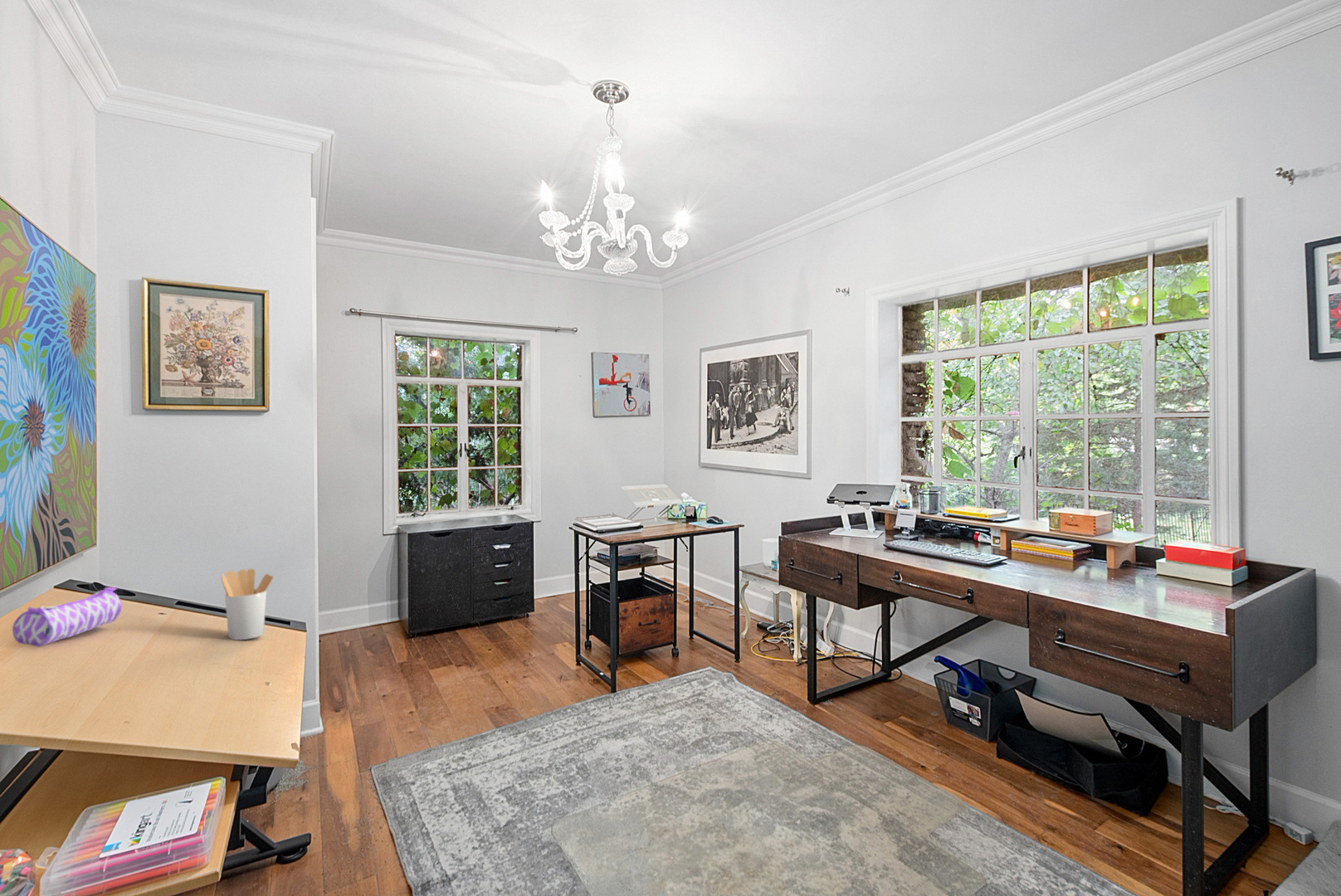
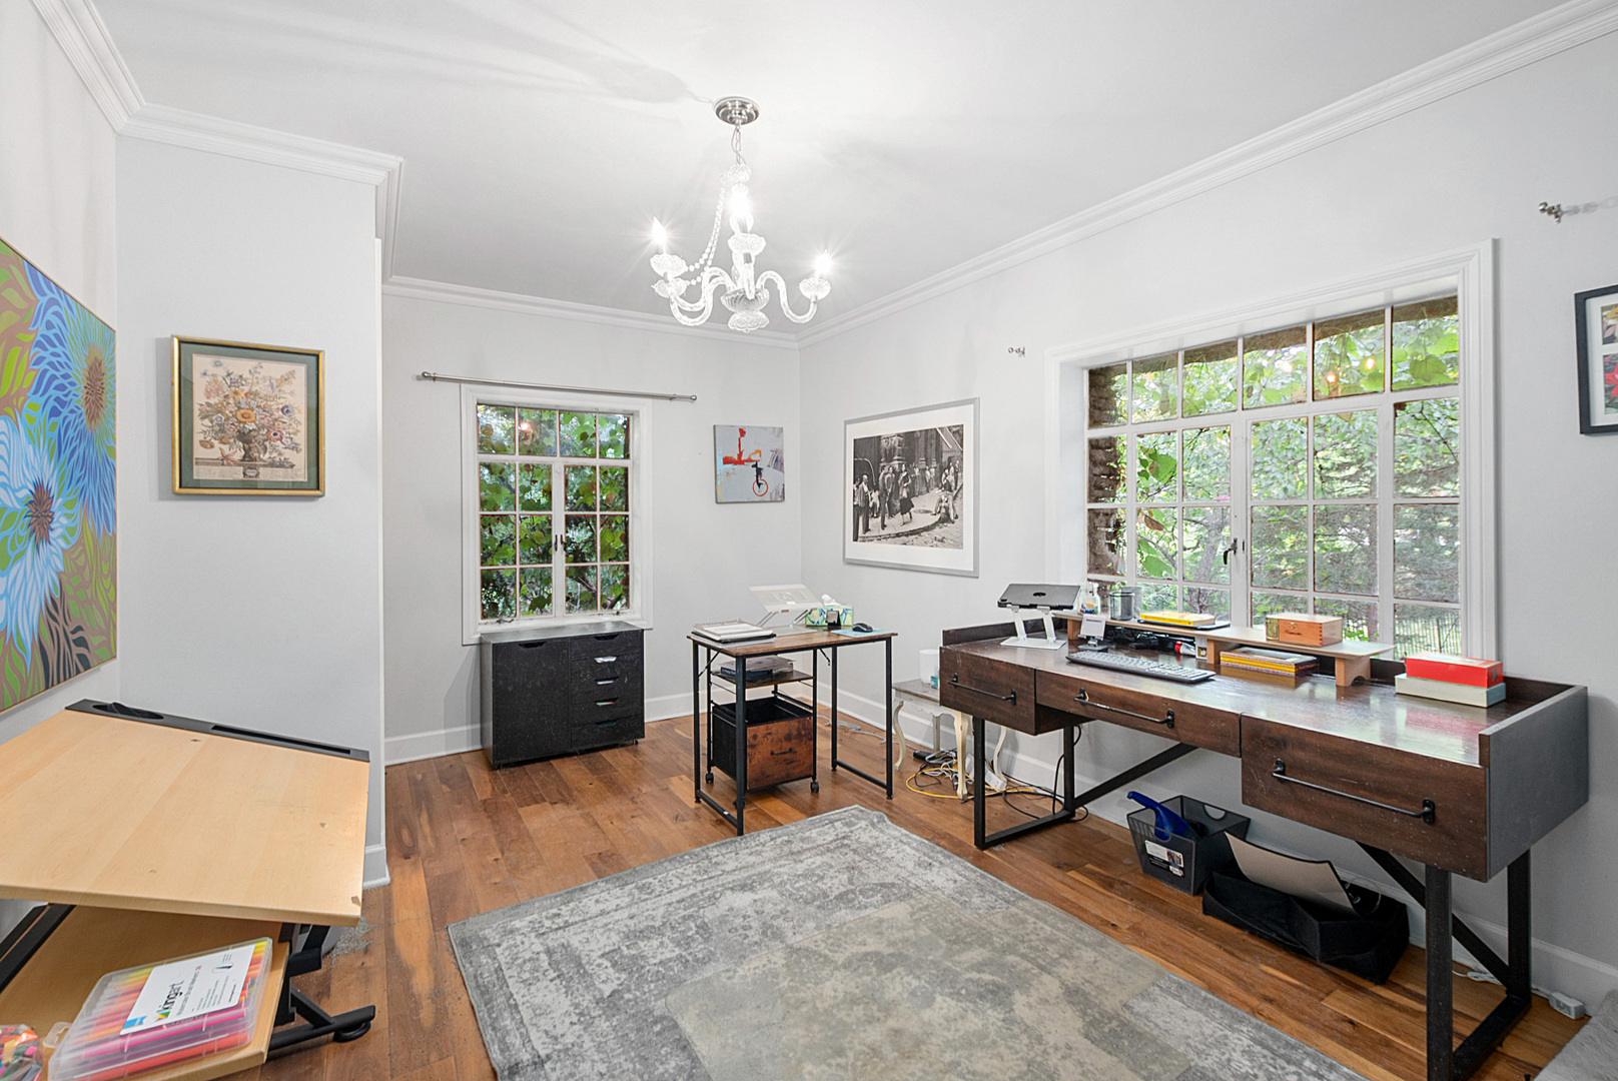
- utensil holder [220,568,274,640]
- pencil case [12,587,122,647]
